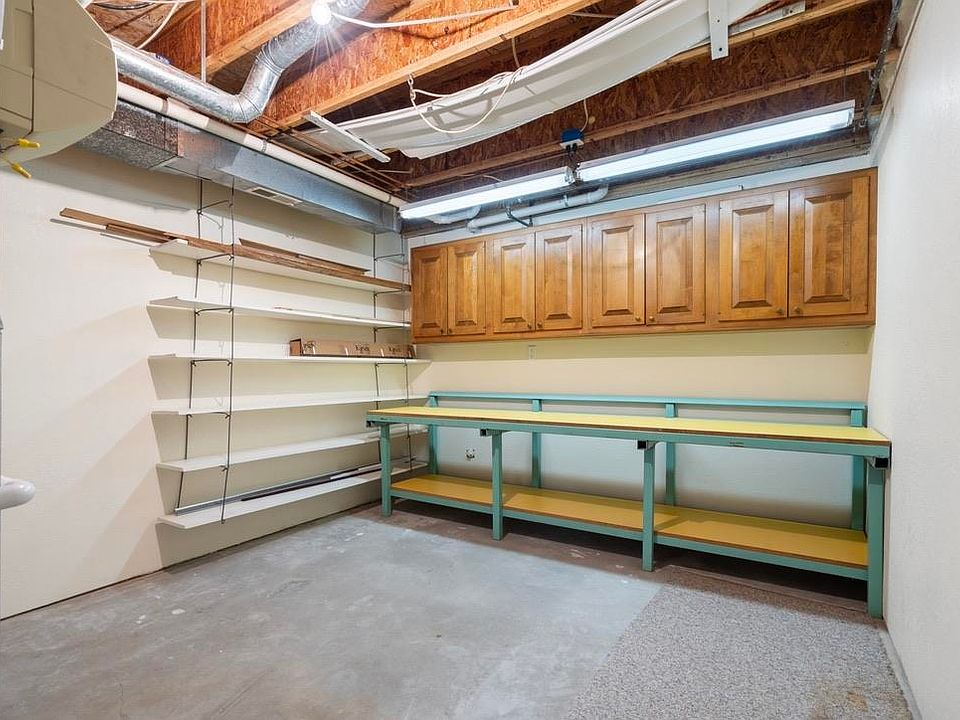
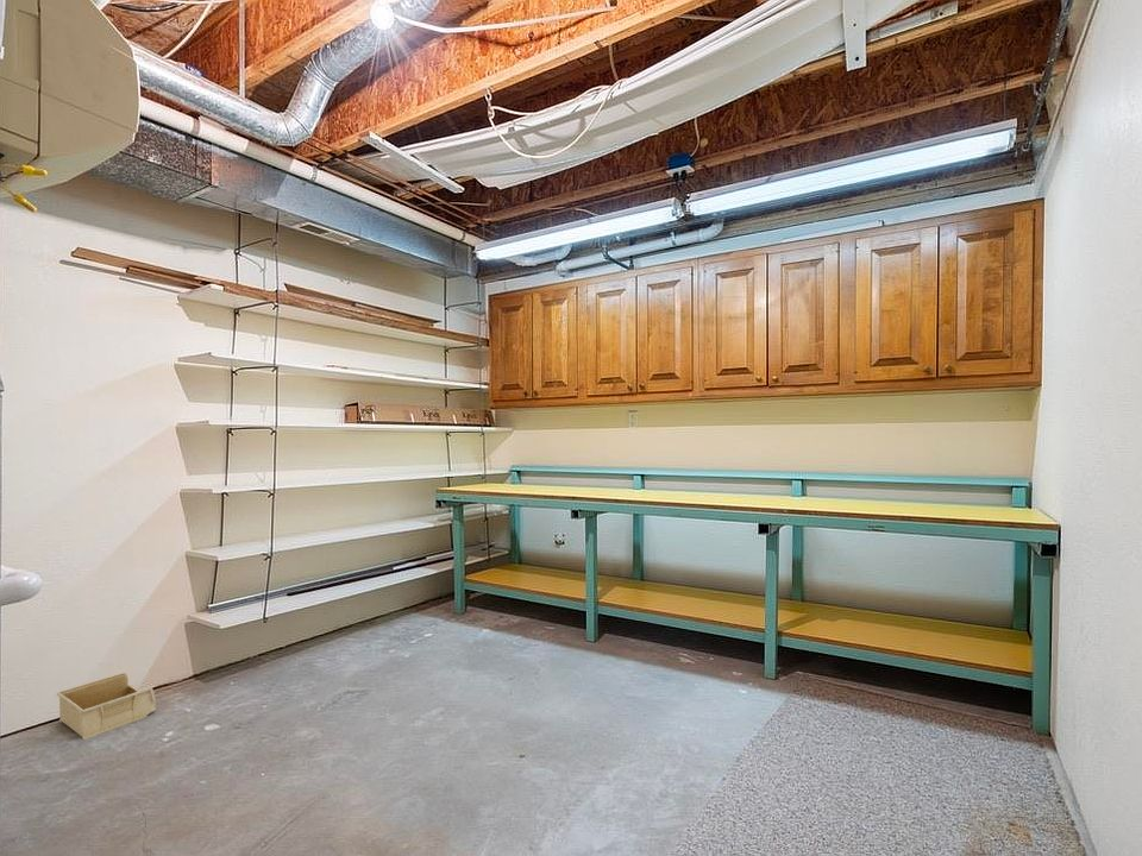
+ storage bin [56,672,157,741]
